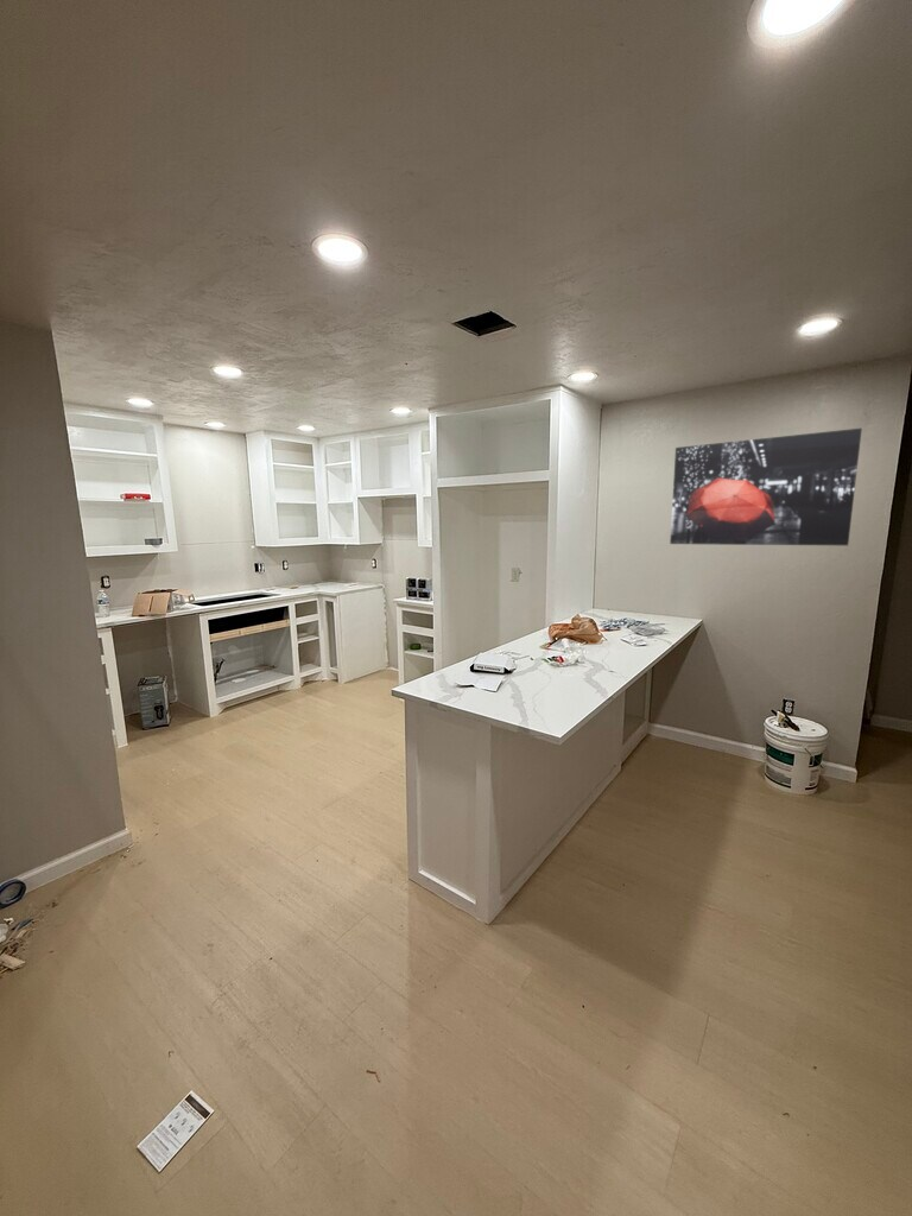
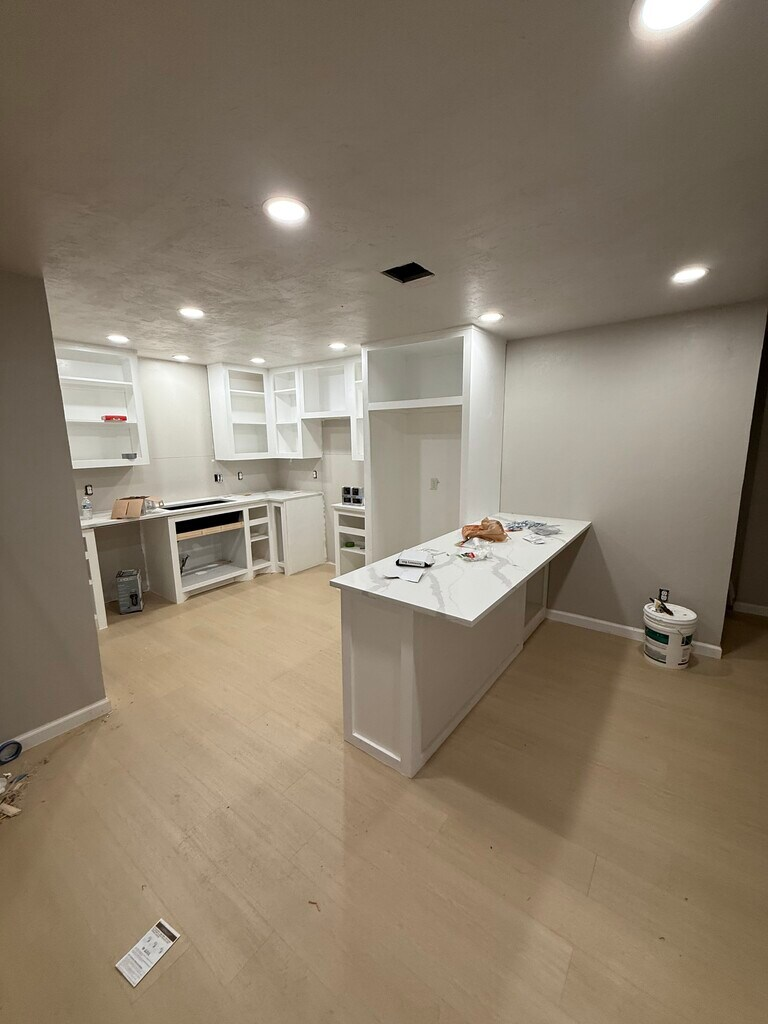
- wall art [669,428,863,546]
